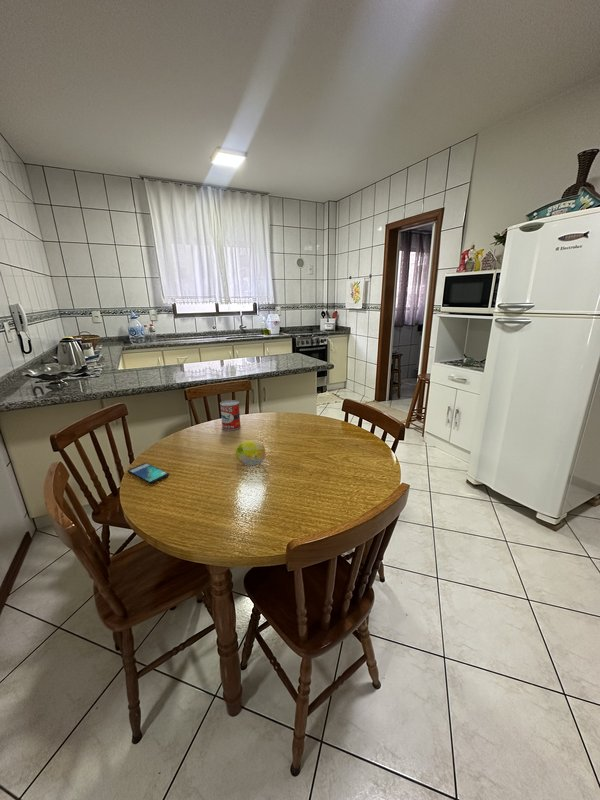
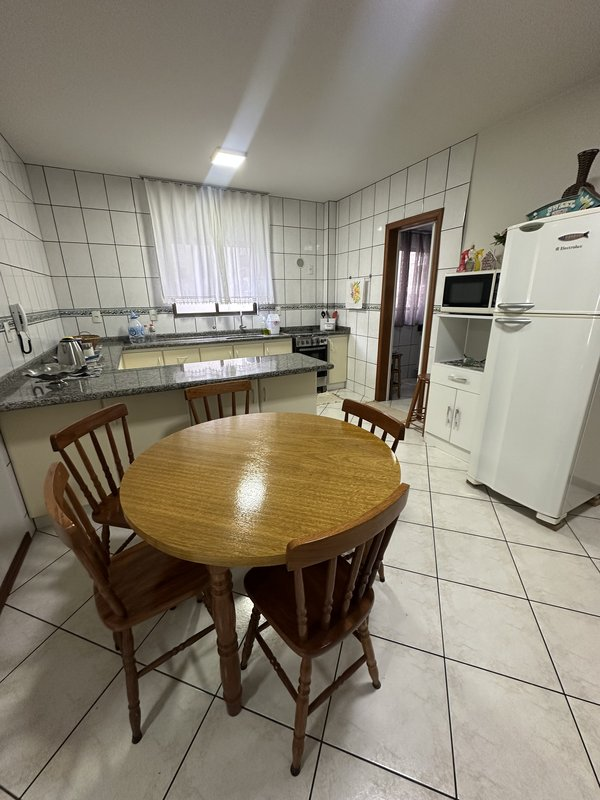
- smartphone [127,462,170,485]
- fruit [234,439,267,466]
- can [219,399,242,431]
